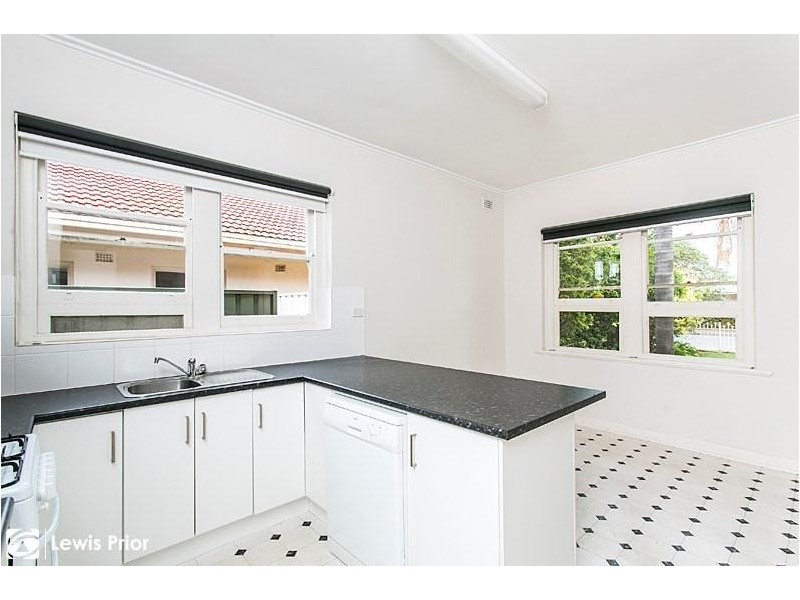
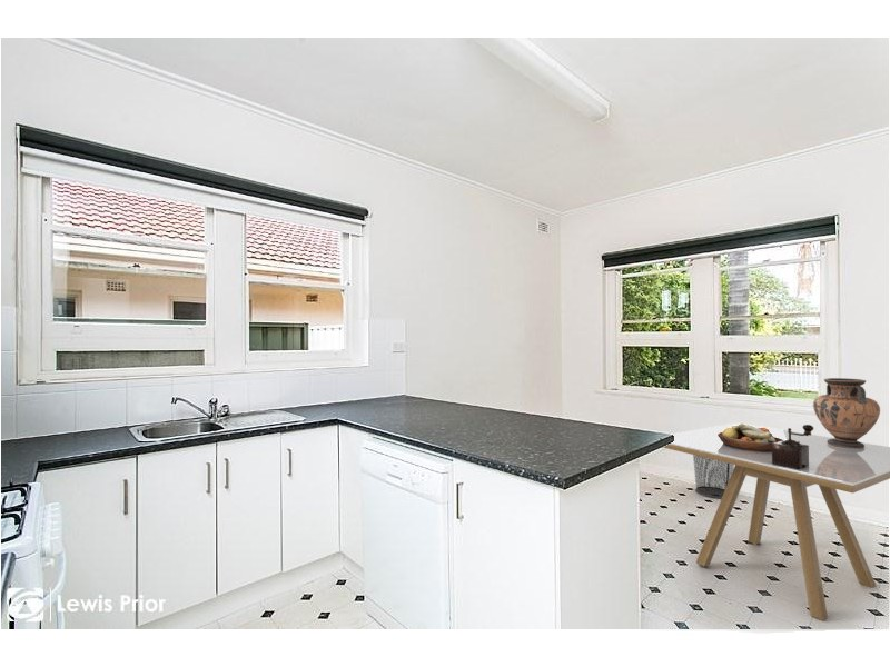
+ dining table [662,421,890,621]
+ waste bin [692,455,735,500]
+ fruit bowl [718,422,783,451]
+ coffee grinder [772,424,814,469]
+ vase [812,377,881,449]
